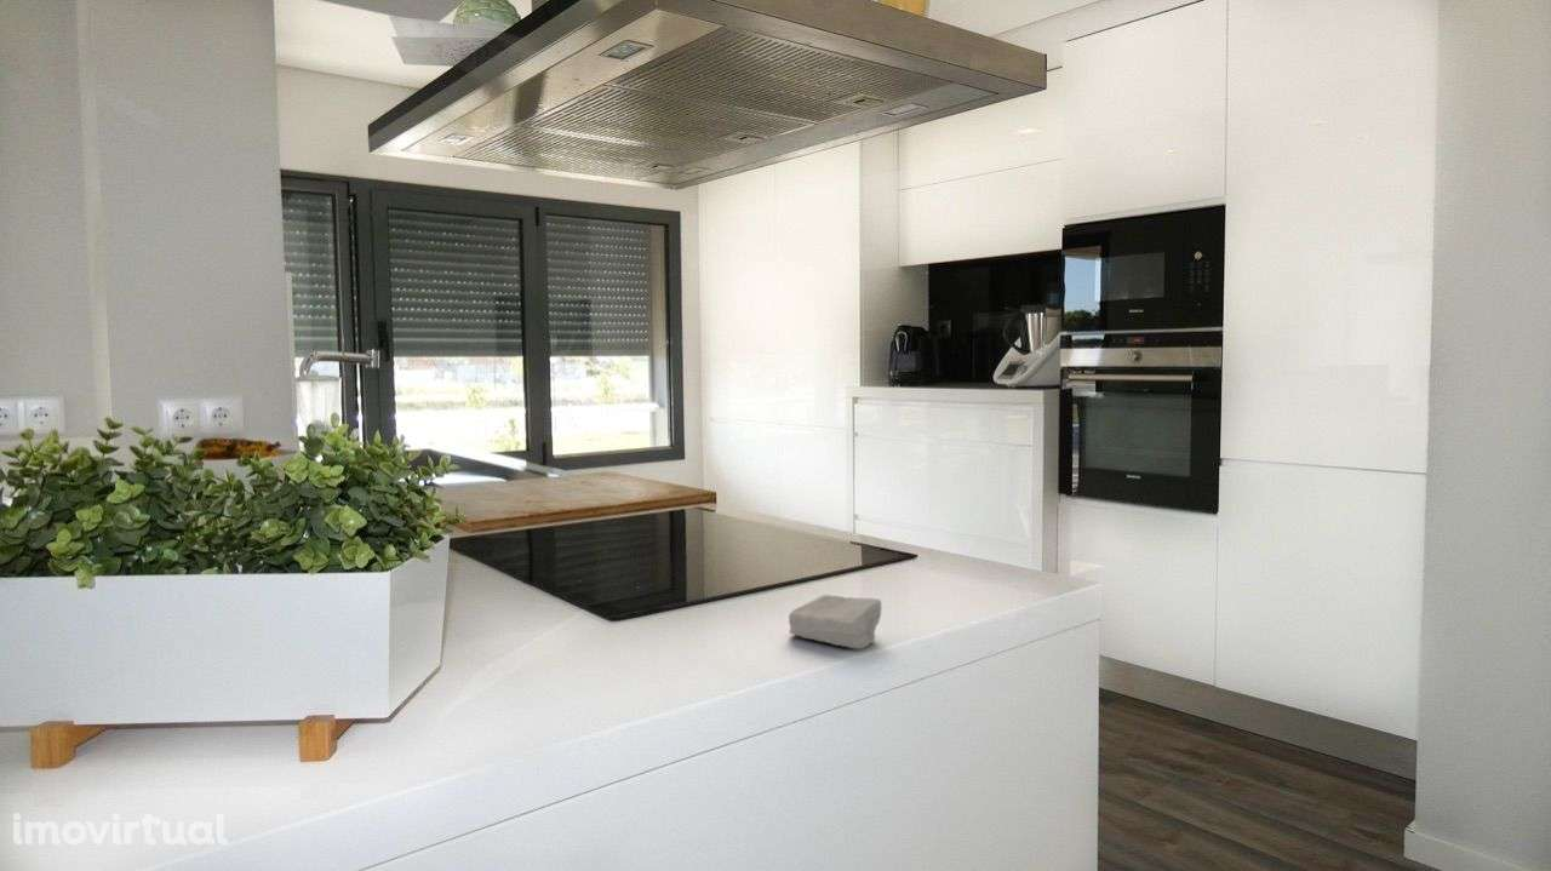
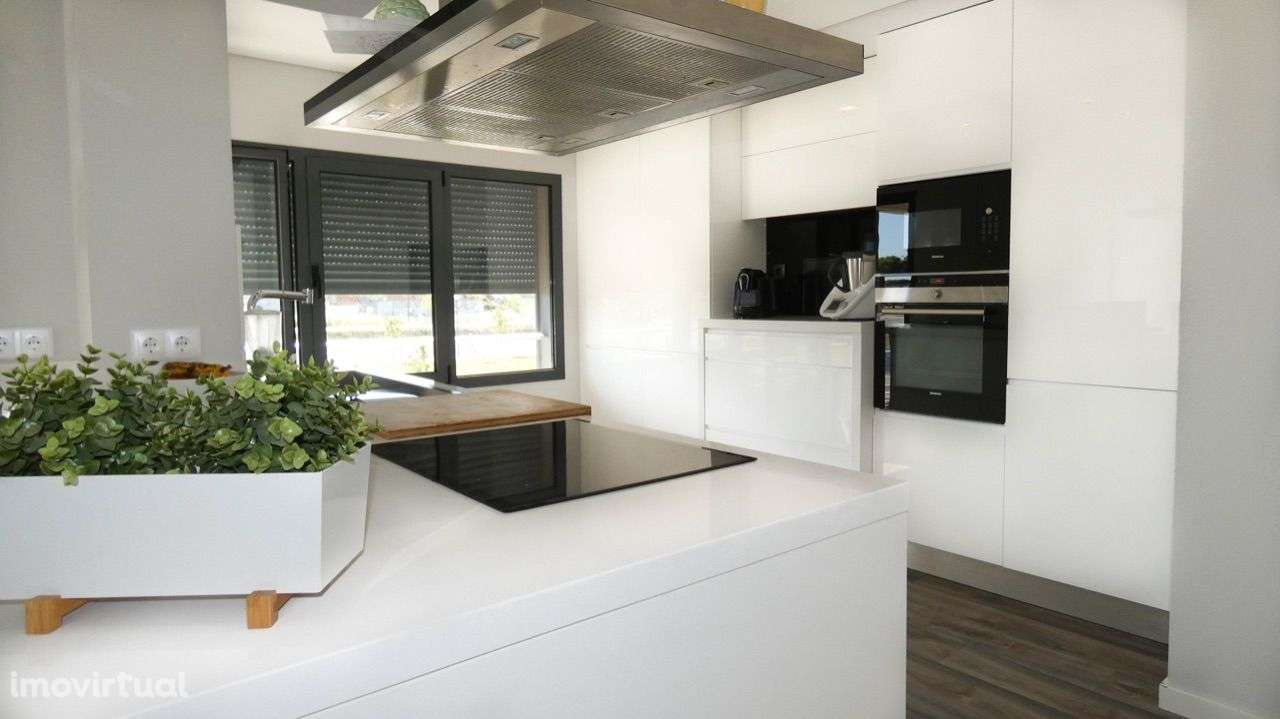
- soap bar [788,594,882,651]
